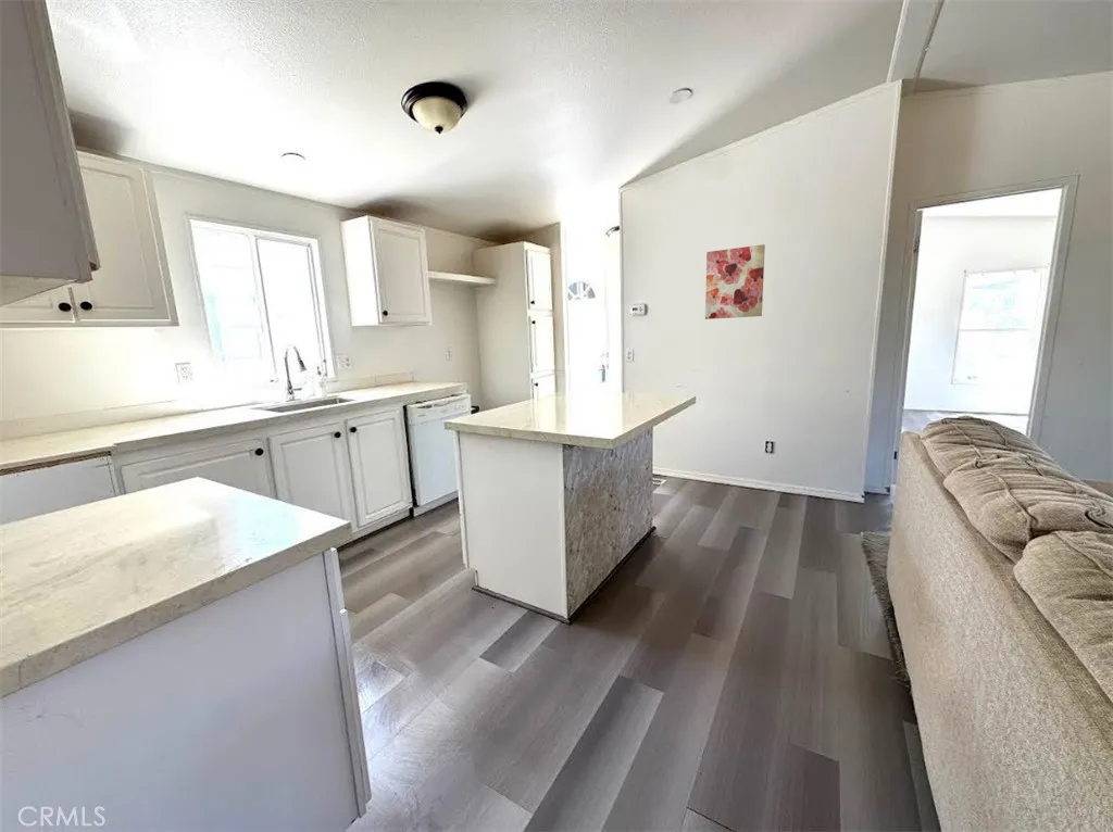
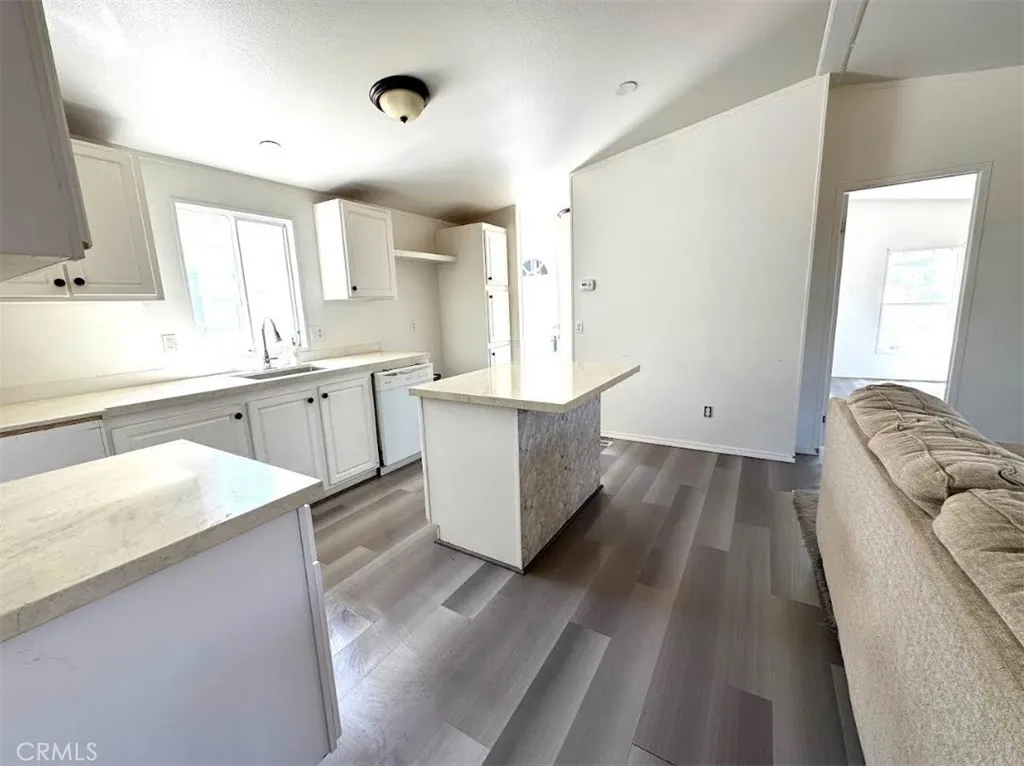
- wall art [704,243,766,320]
